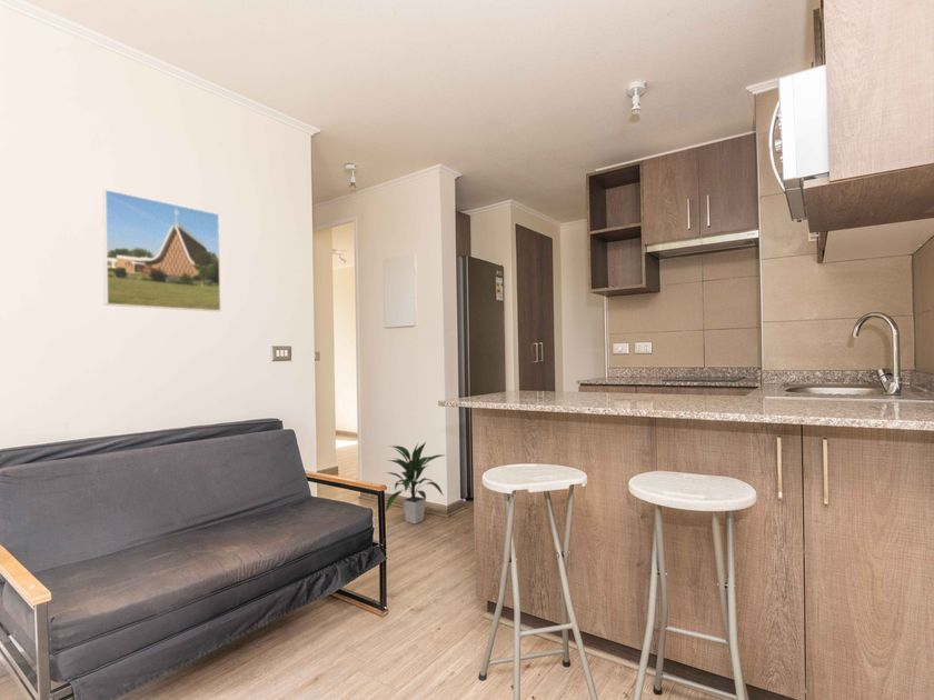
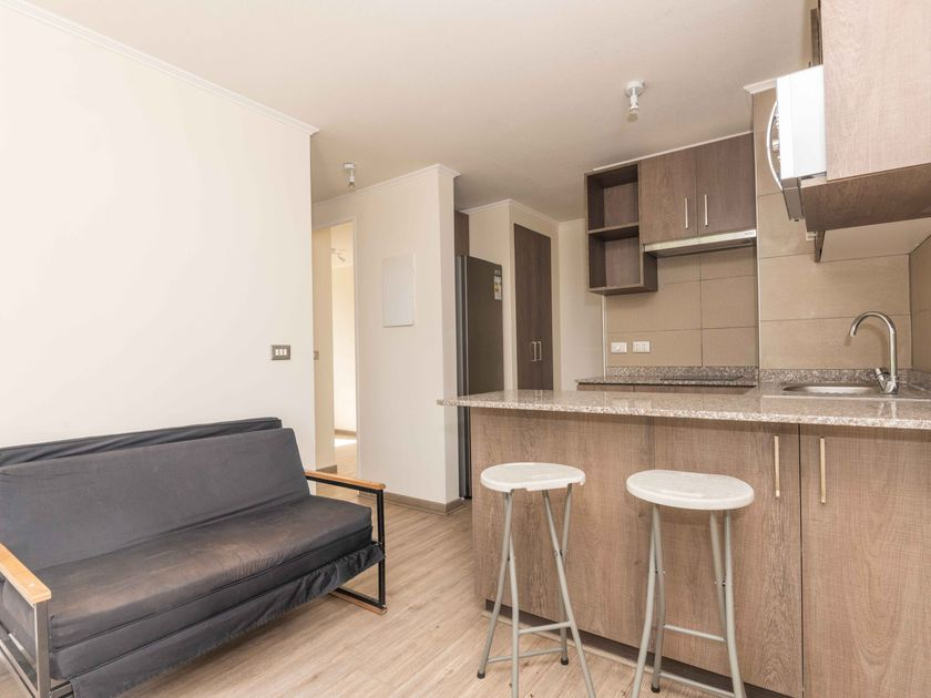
- indoor plant [385,441,448,524]
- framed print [101,188,222,312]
